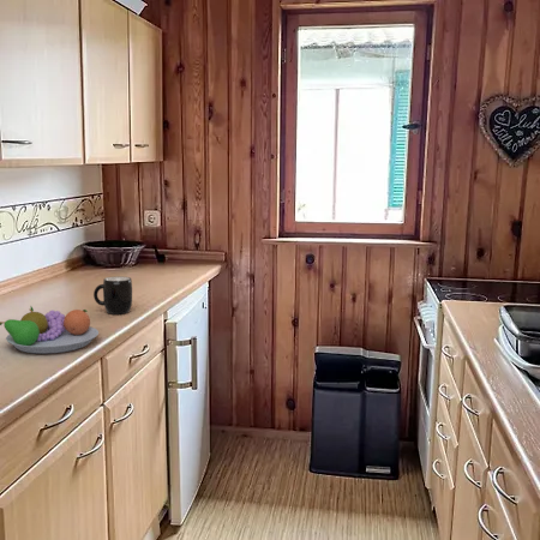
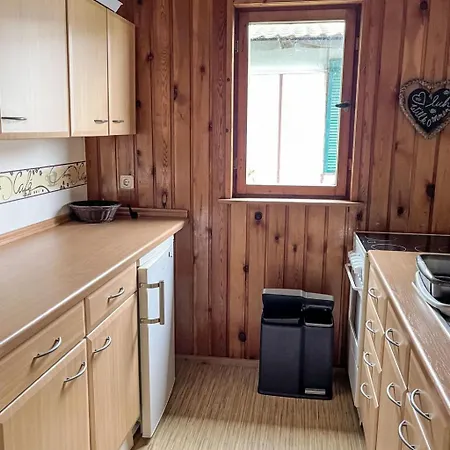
- fruit bowl [0,306,100,355]
- mug [92,275,133,316]
